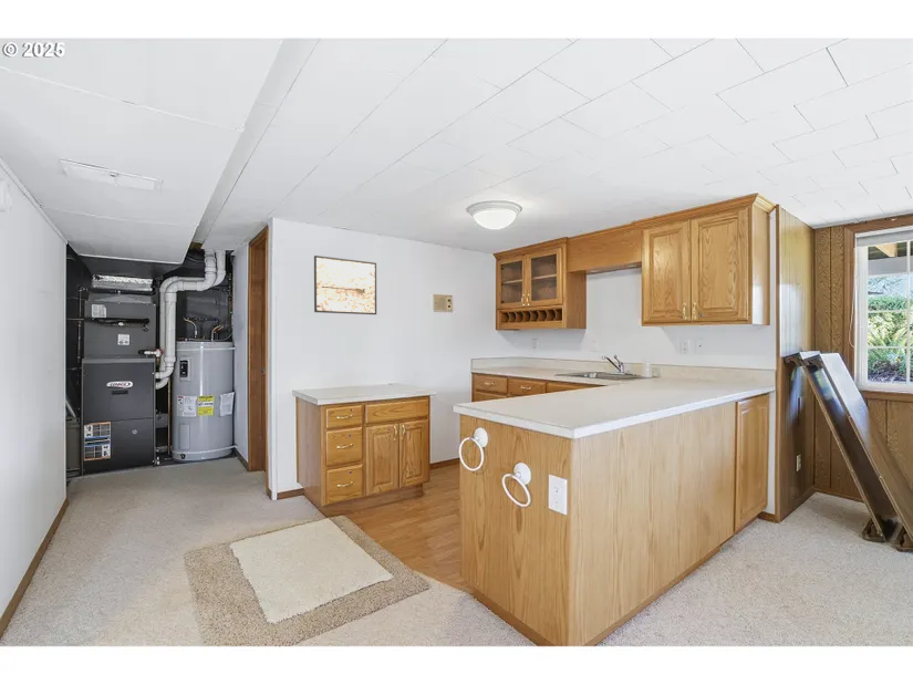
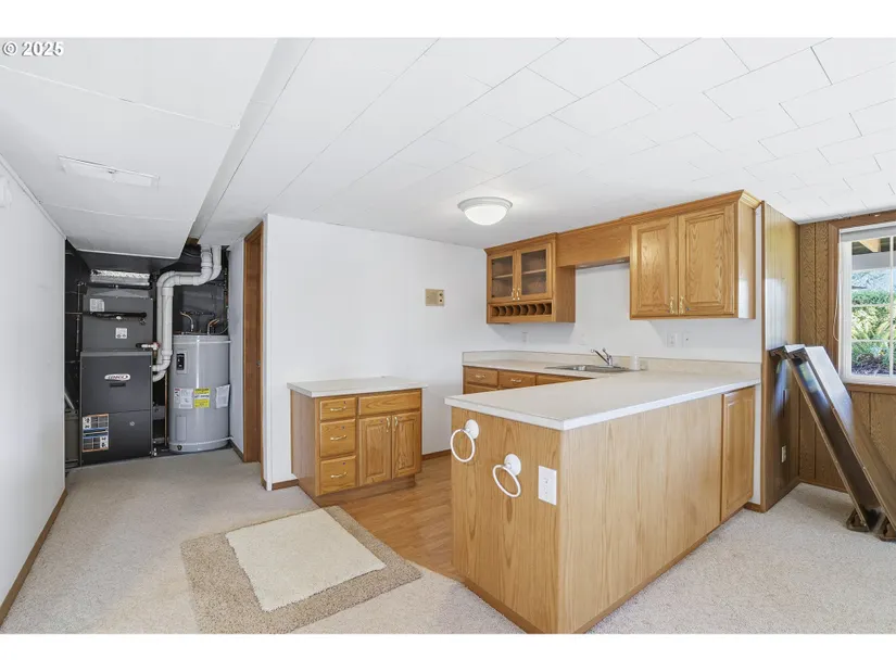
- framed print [313,255,377,315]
